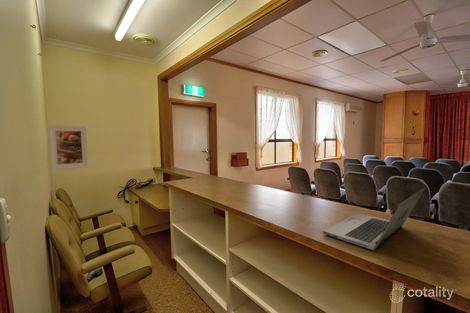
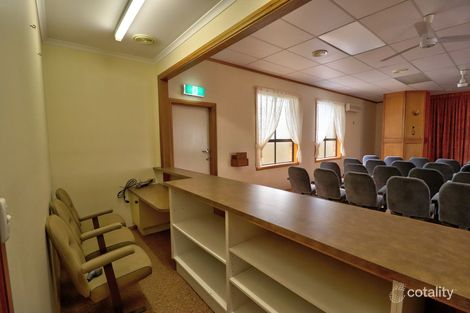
- laptop [322,187,426,251]
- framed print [47,124,90,171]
